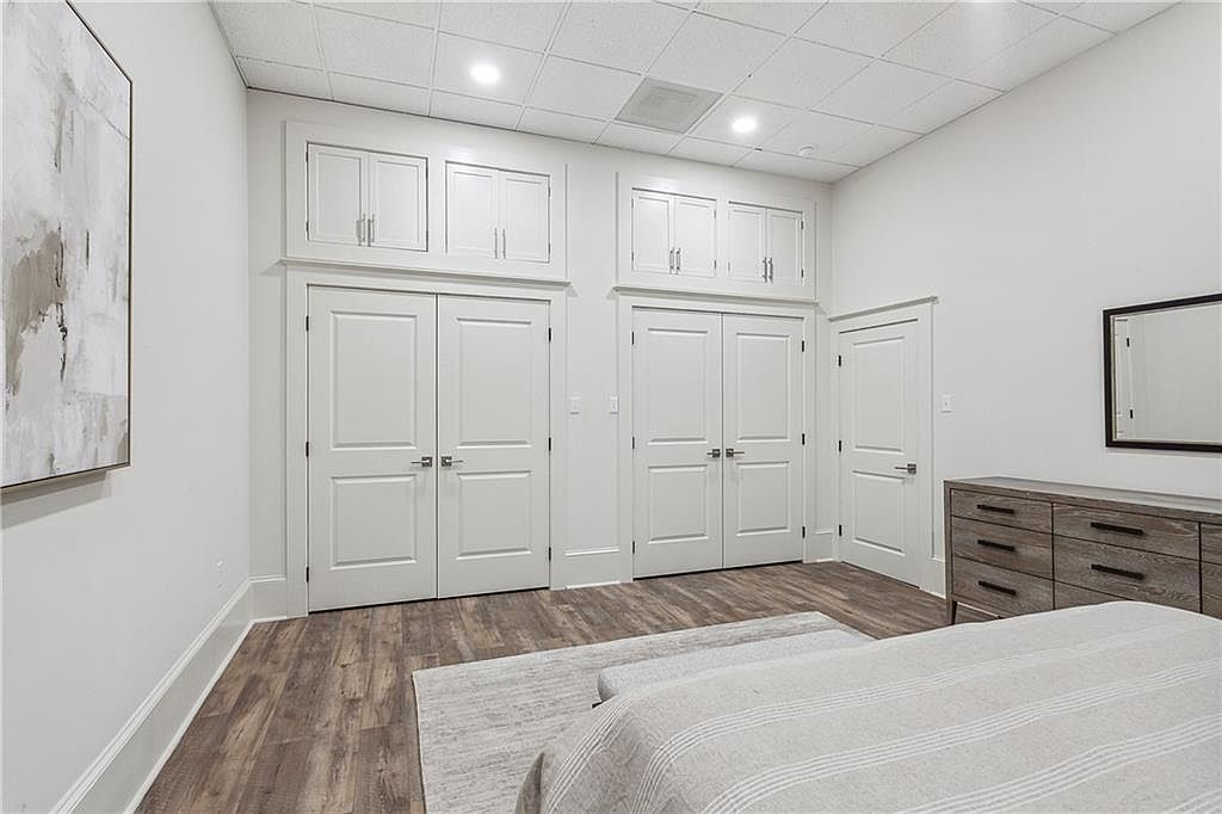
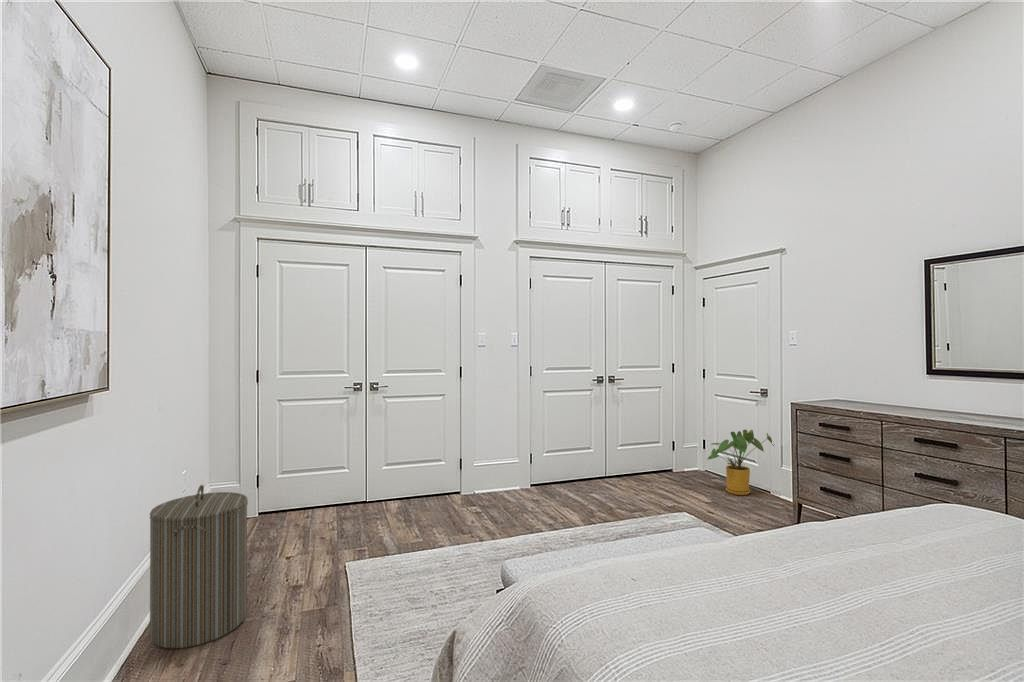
+ house plant [706,429,775,496]
+ laundry hamper [148,484,249,650]
